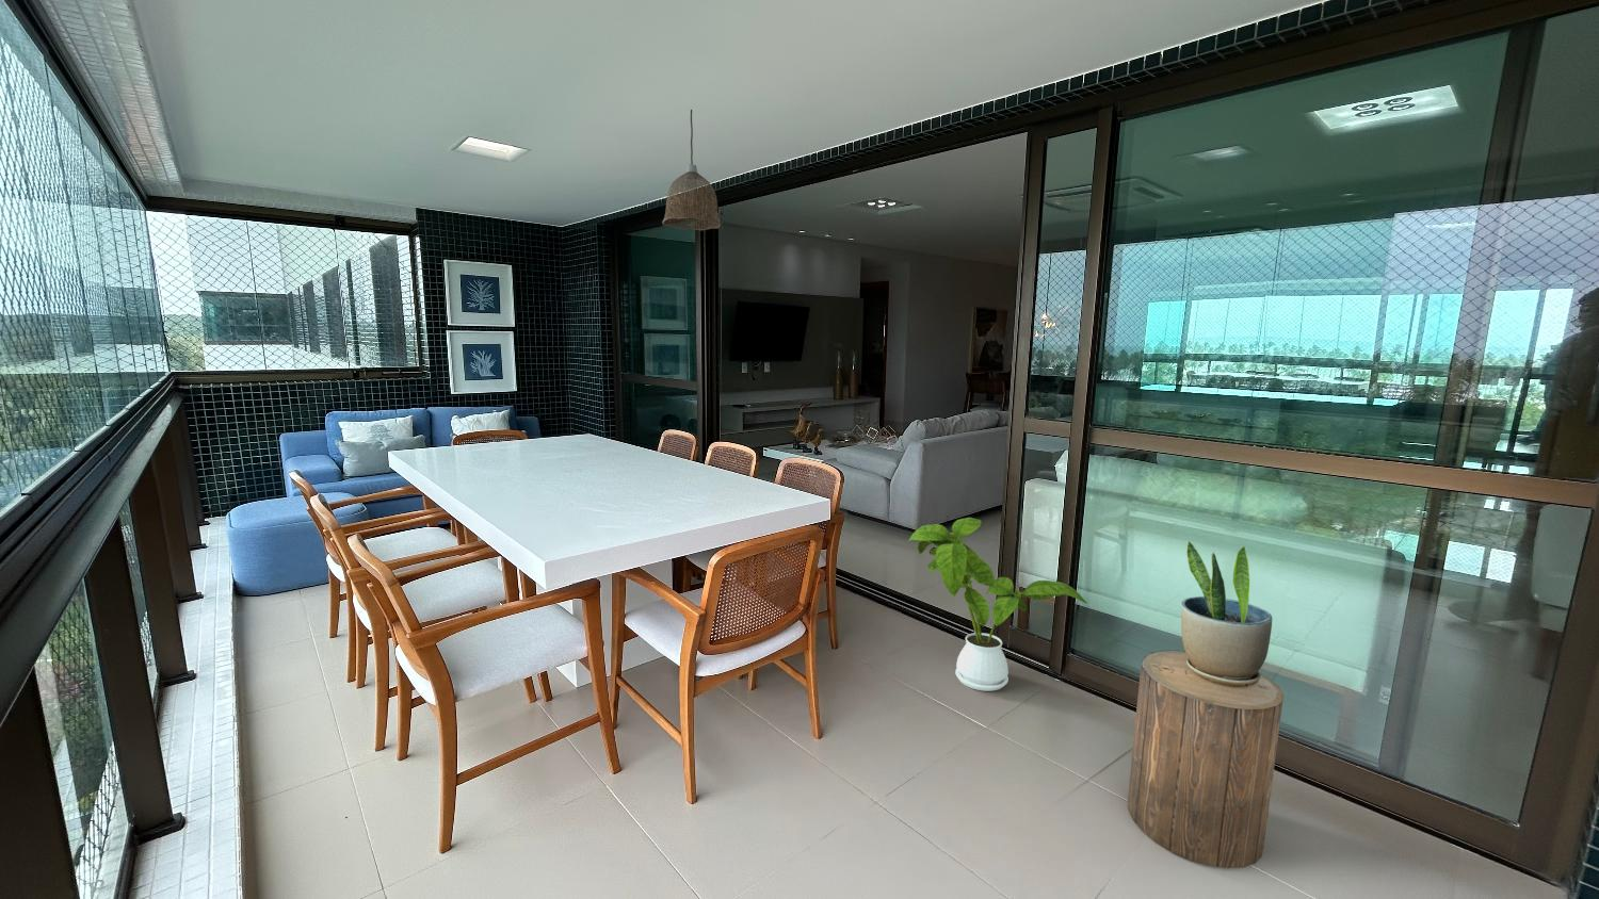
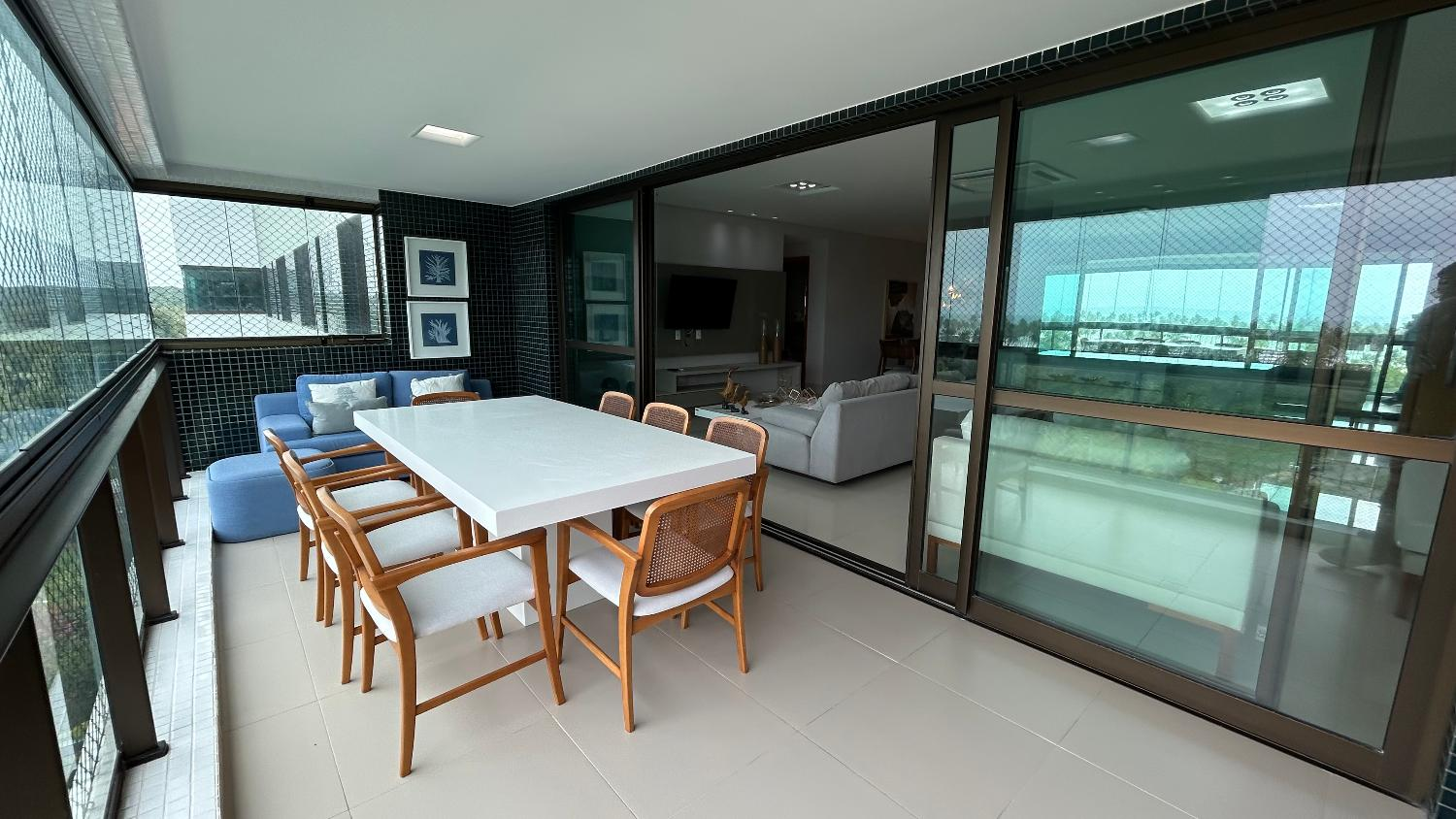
- potted plant [1181,540,1274,687]
- pendant lamp [662,109,722,232]
- stool [1127,649,1285,869]
- house plant [908,517,1088,693]
